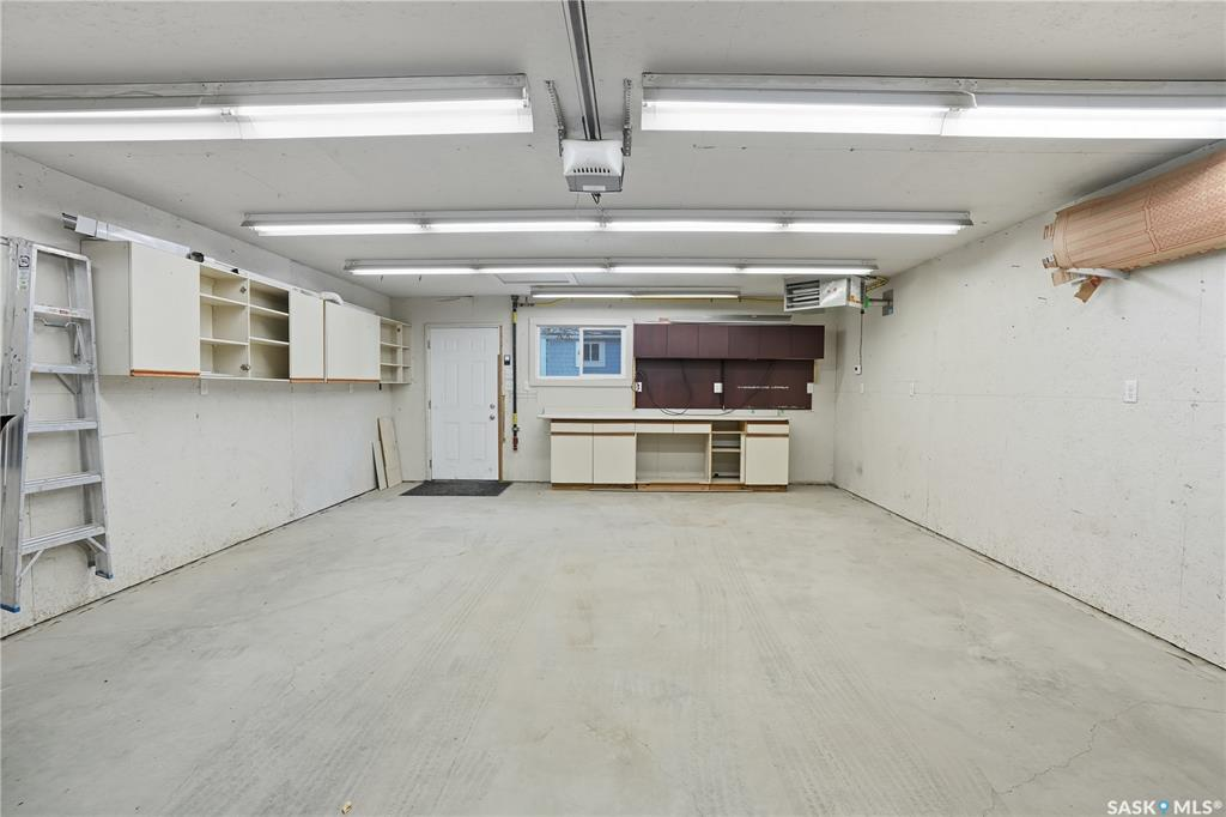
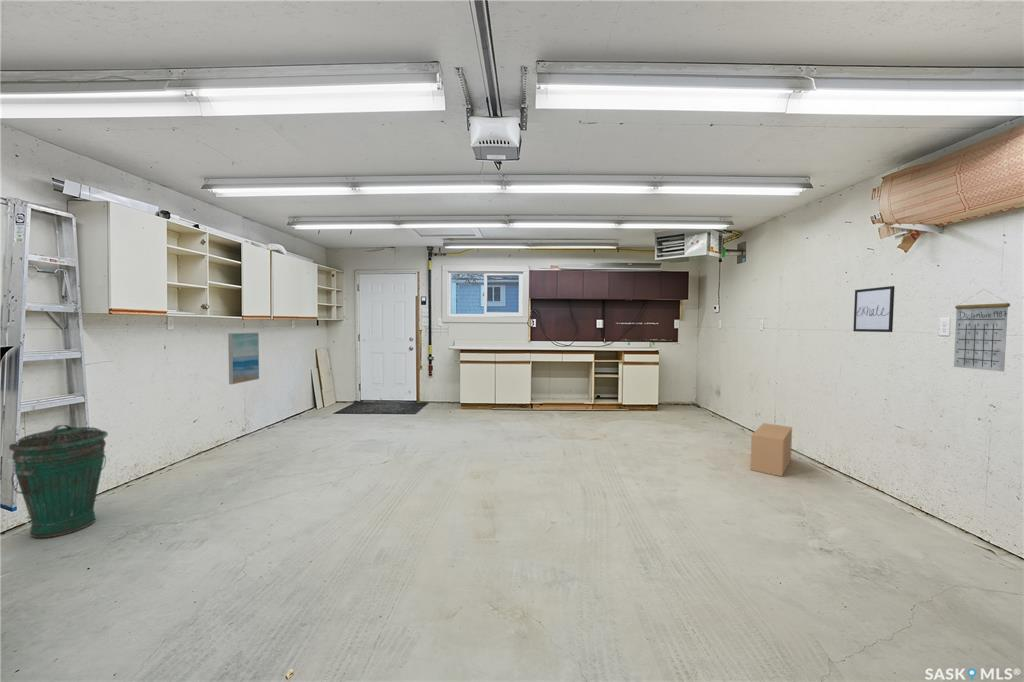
+ calendar [953,288,1011,373]
+ wall art [852,285,896,333]
+ wall art [227,332,260,385]
+ trash can [8,424,109,539]
+ cardboard box [749,422,793,477]
